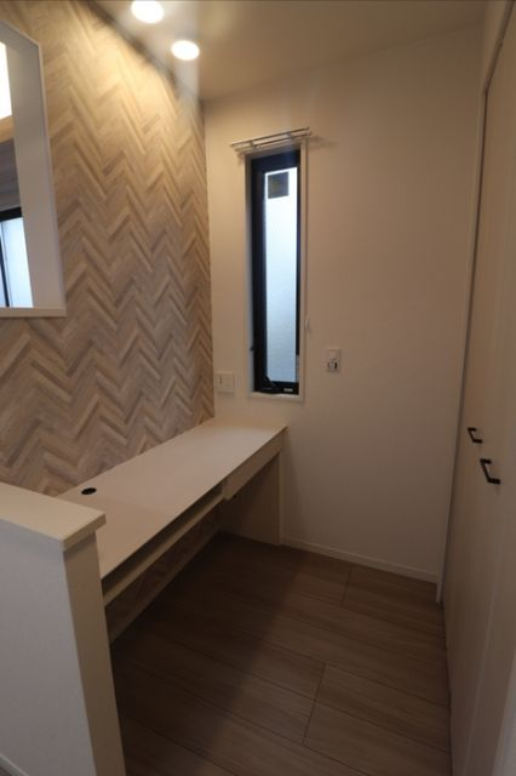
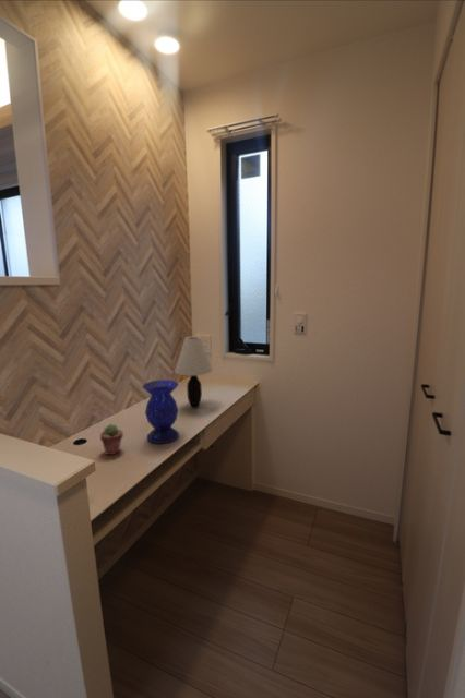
+ potted succulent [99,423,124,456]
+ vase [142,378,180,445]
+ table lamp [174,336,214,410]
